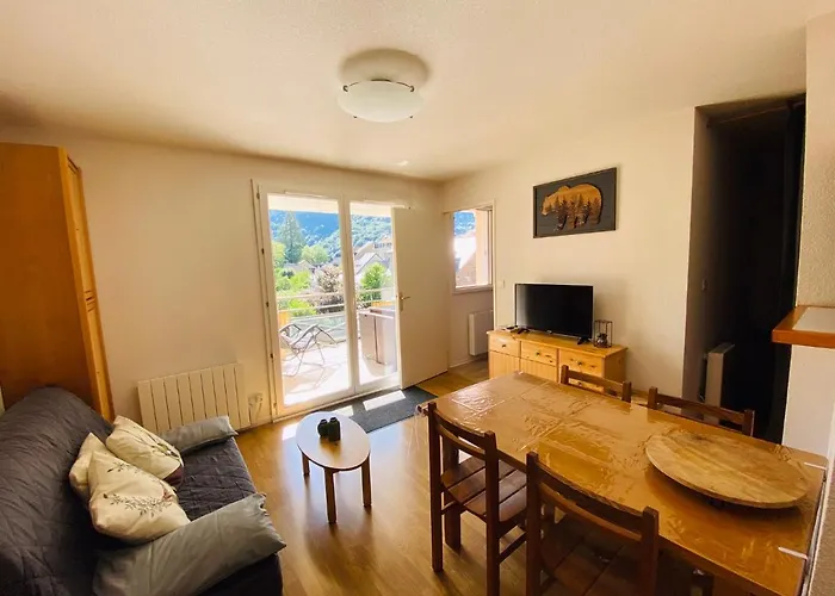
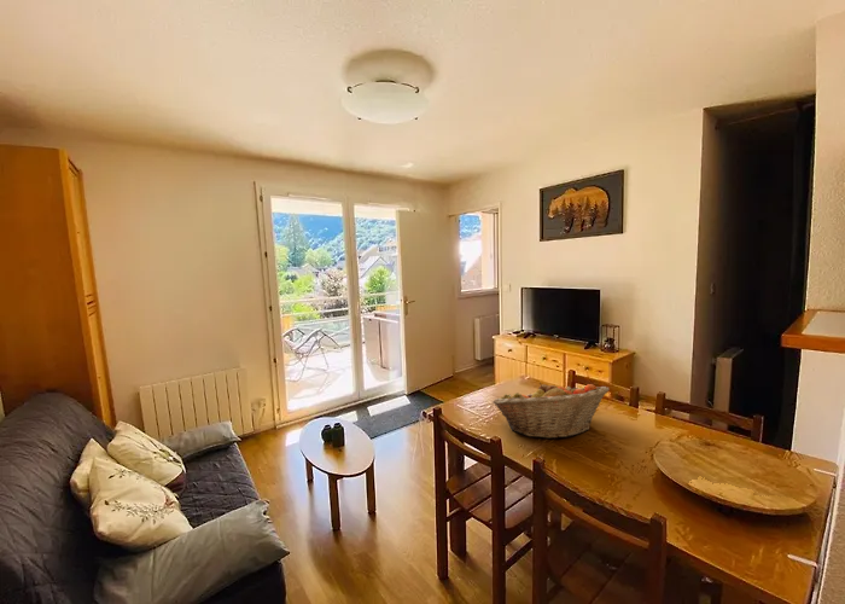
+ fruit basket [491,382,611,440]
